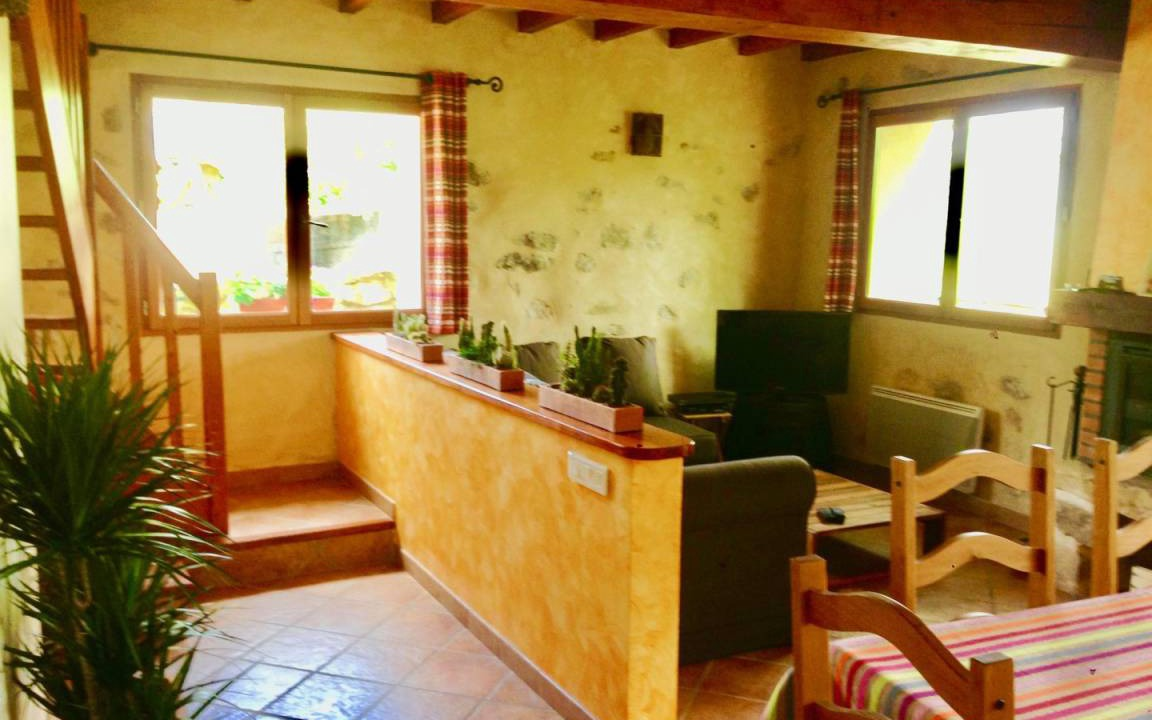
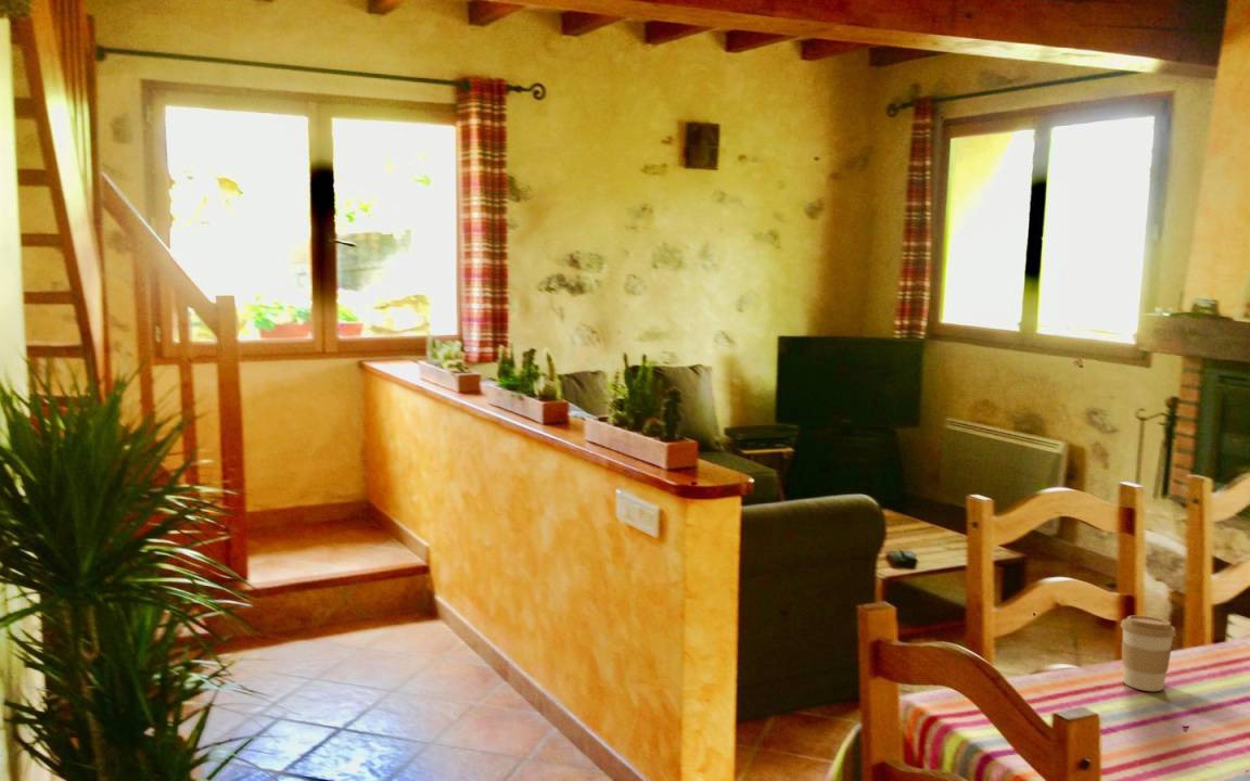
+ coffee cup [1120,615,1177,692]
